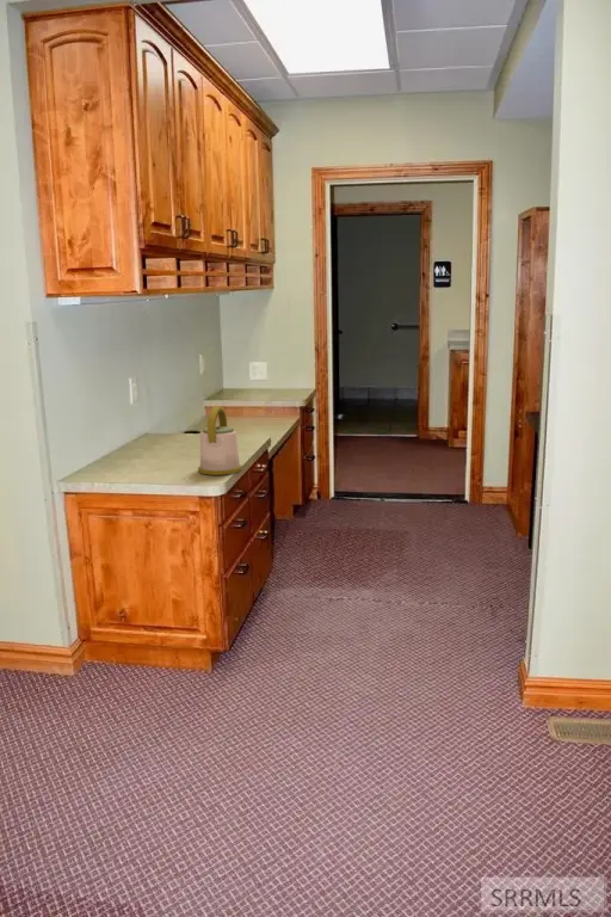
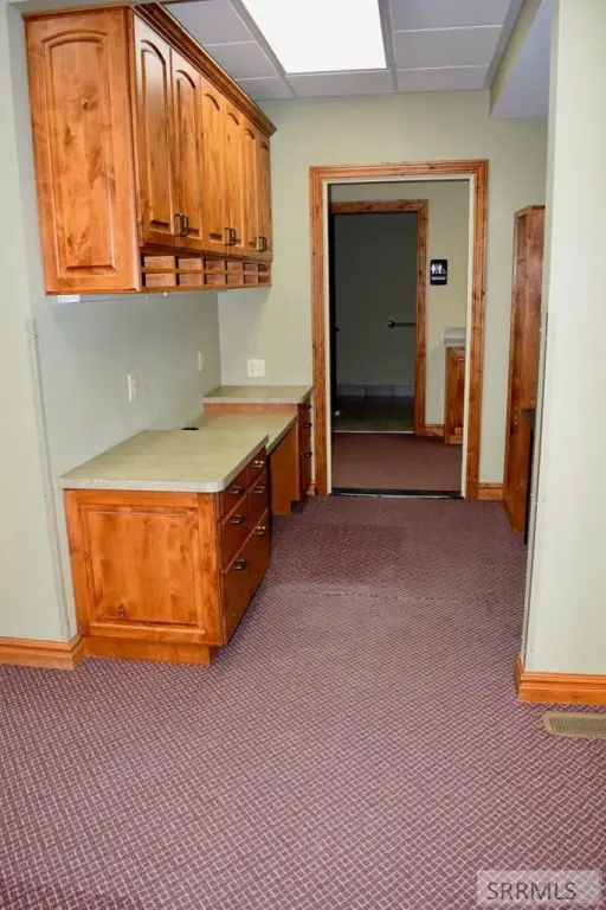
- kettle [197,406,243,476]
